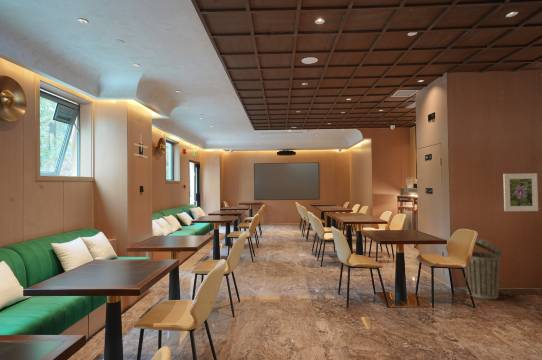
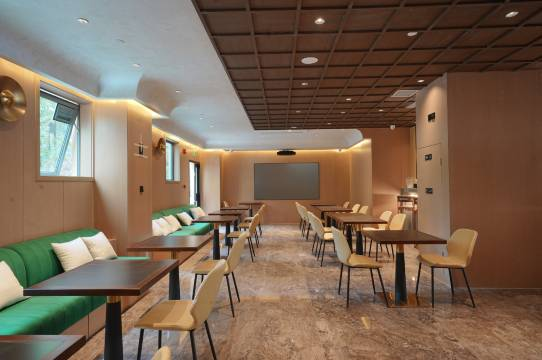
- trash can [464,237,503,300]
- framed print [502,172,539,212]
